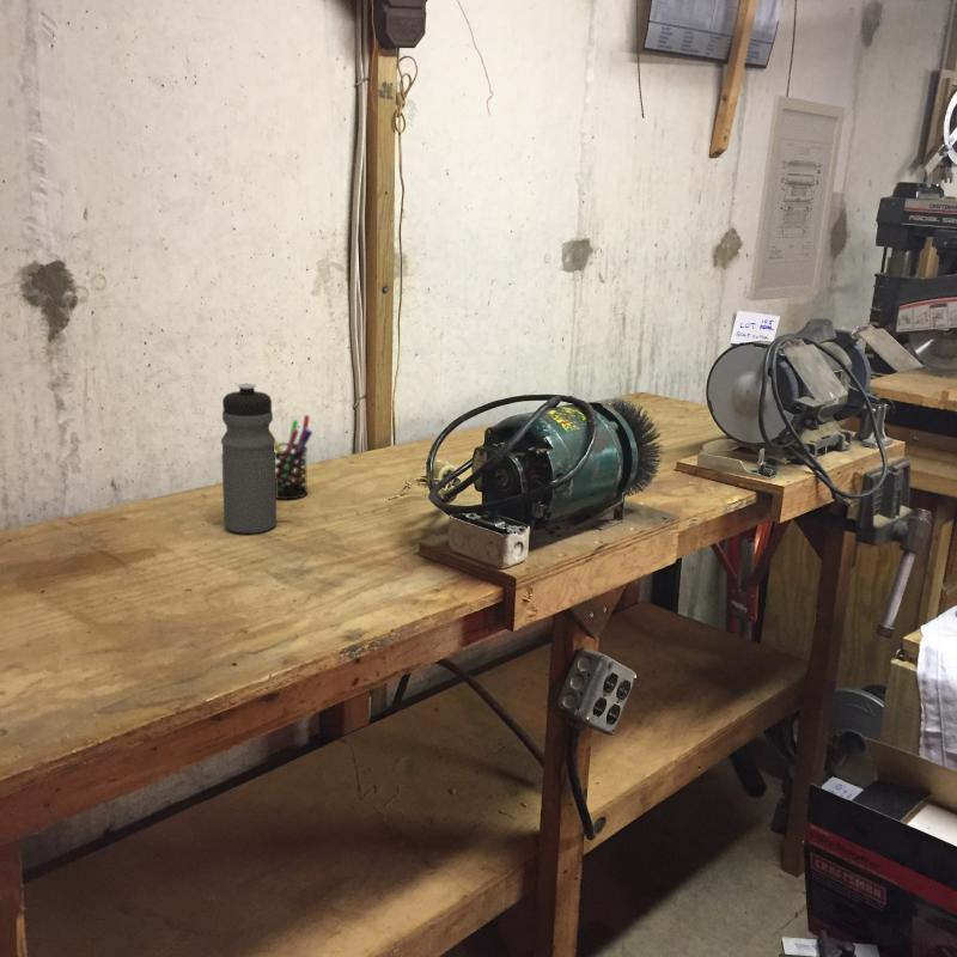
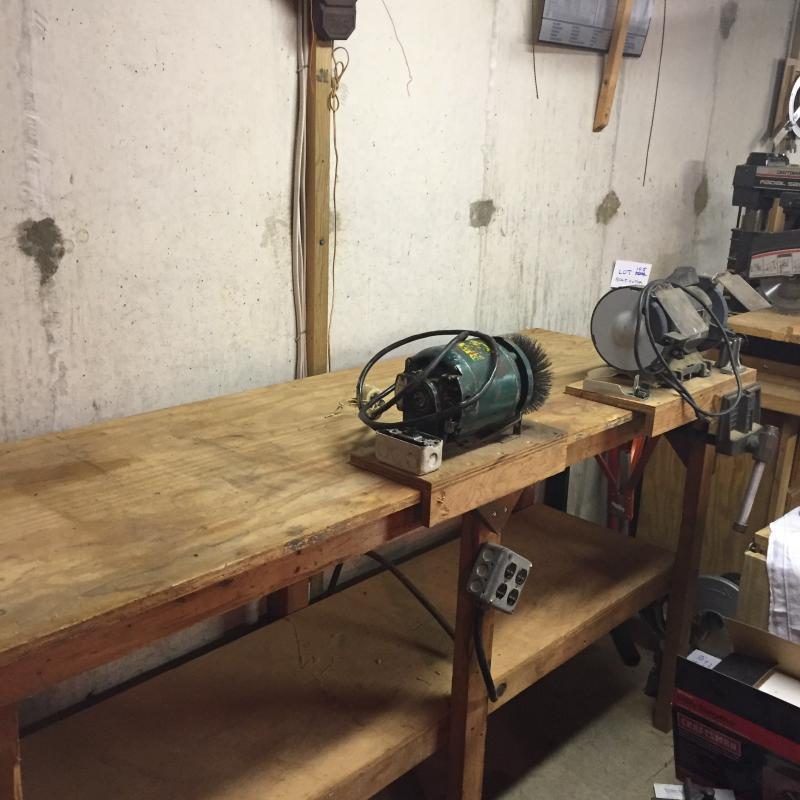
- water bottle [220,383,278,535]
- pen holder [269,414,313,500]
- wall art [748,95,846,303]
